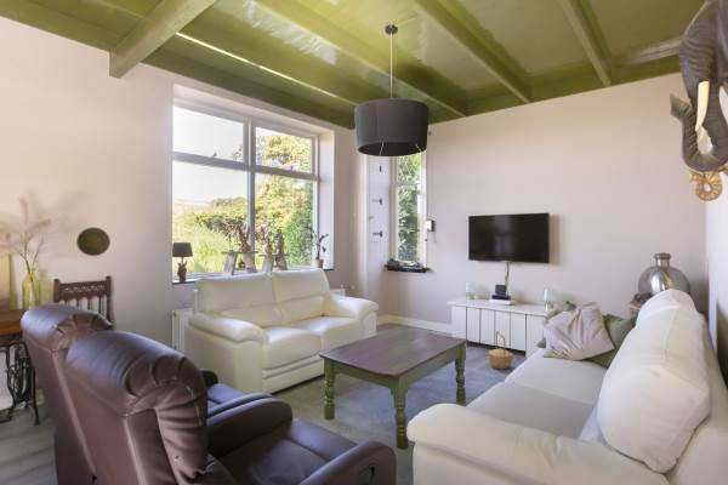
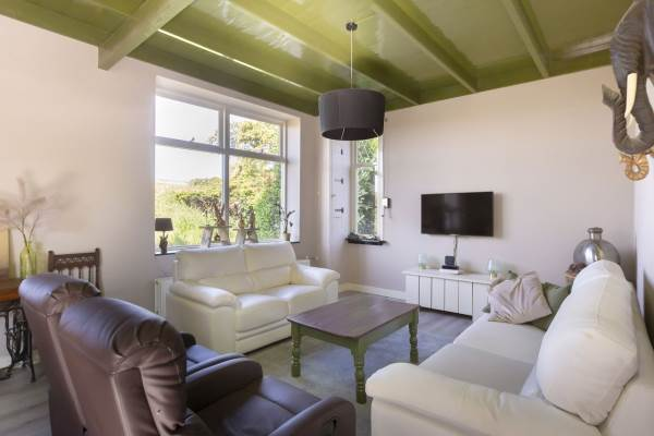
- basket [487,330,514,370]
- decorative plate [75,227,112,257]
